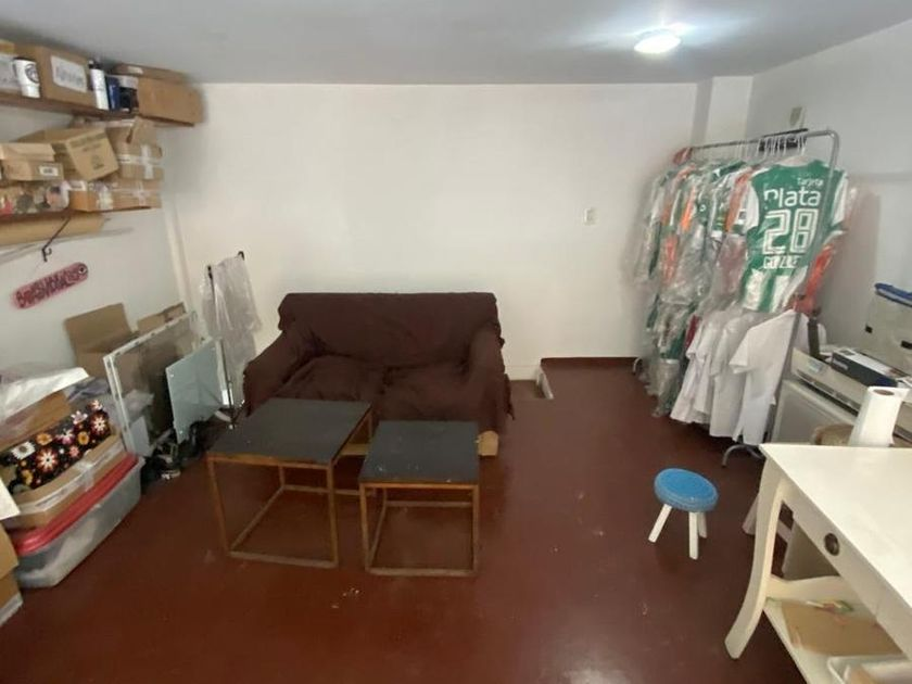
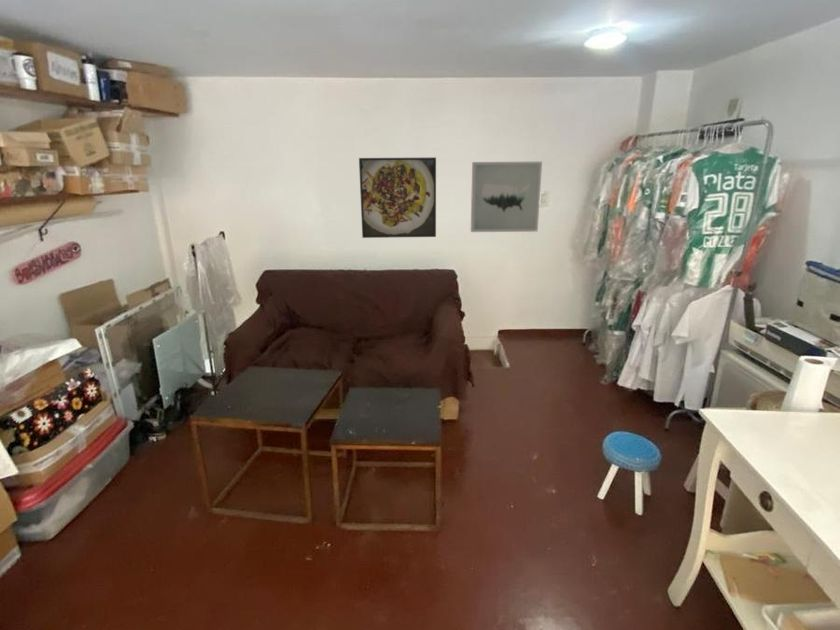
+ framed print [358,156,437,239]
+ wall art [470,161,543,233]
